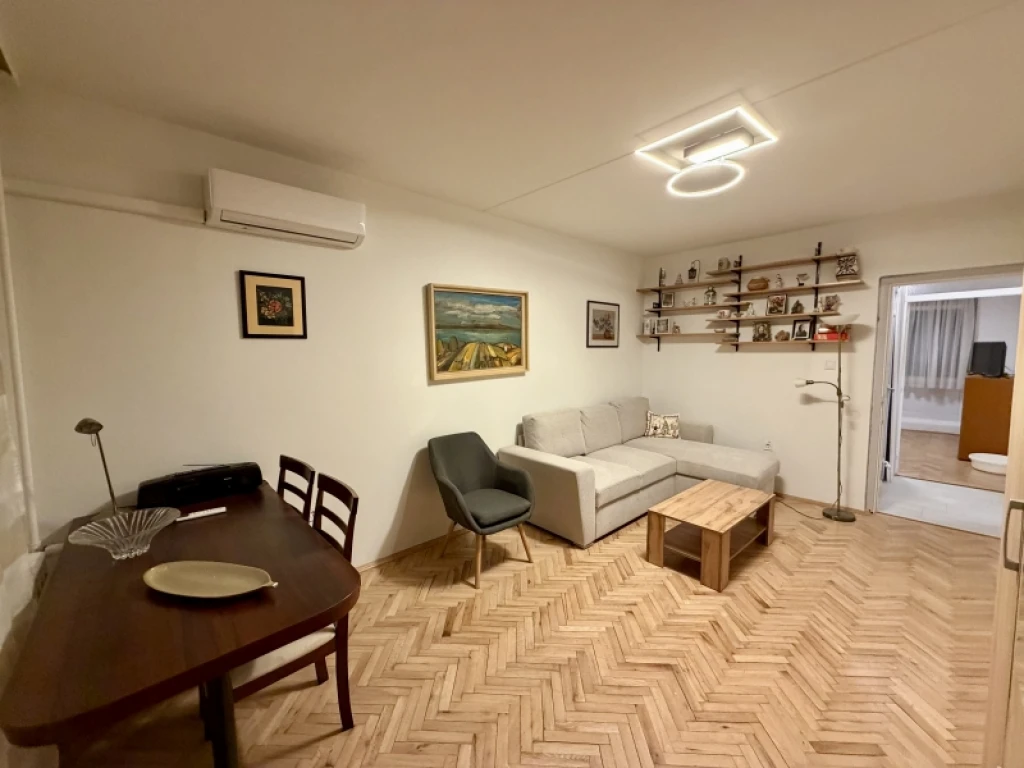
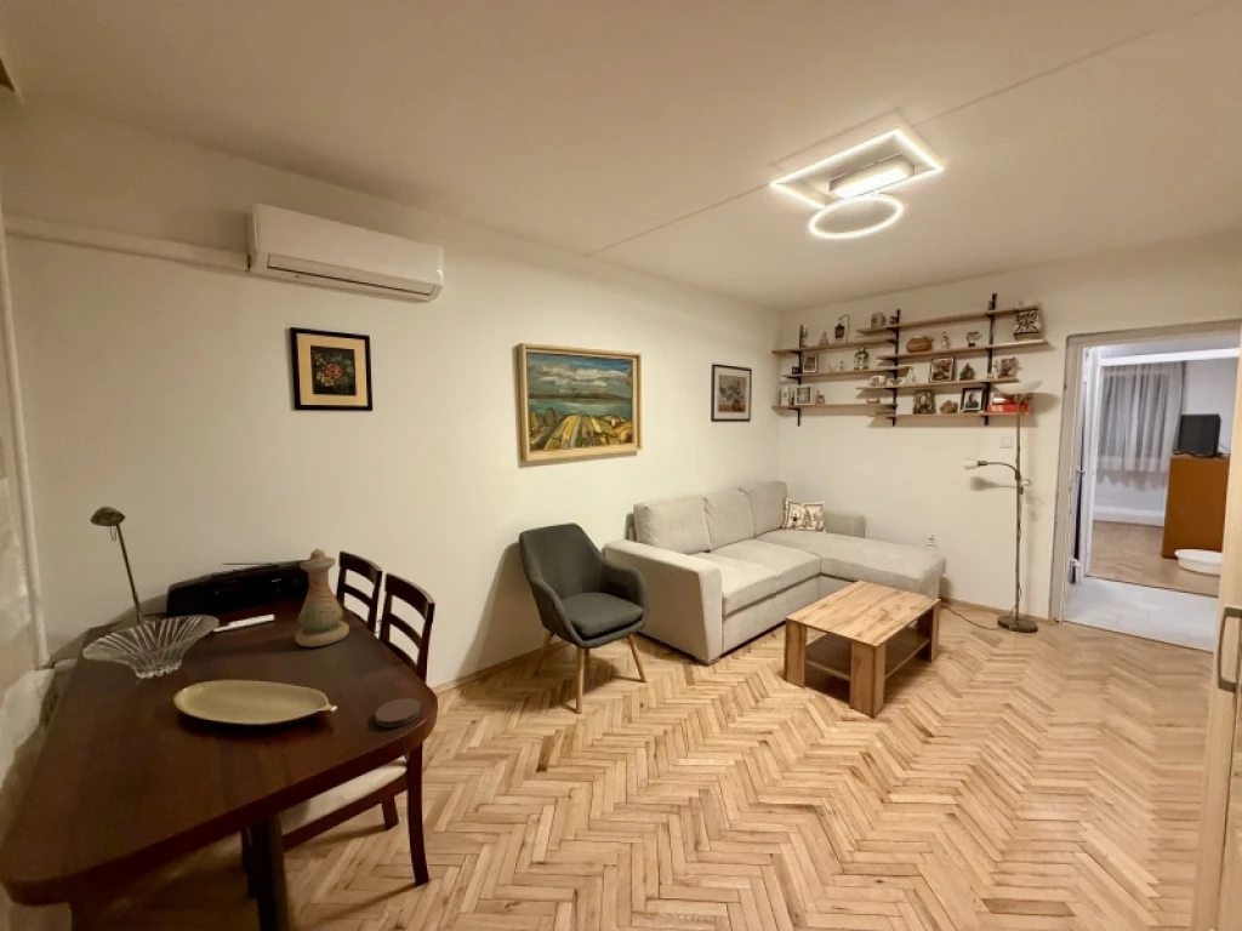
+ vase [294,547,351,649]
+ coaster [374,697,422,729]
